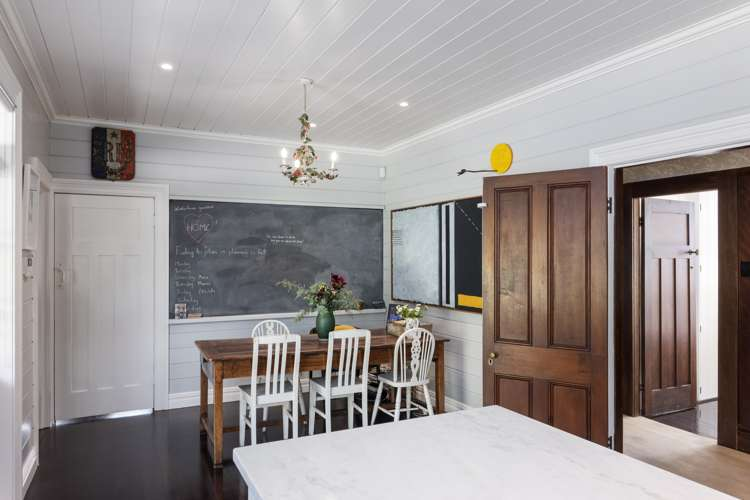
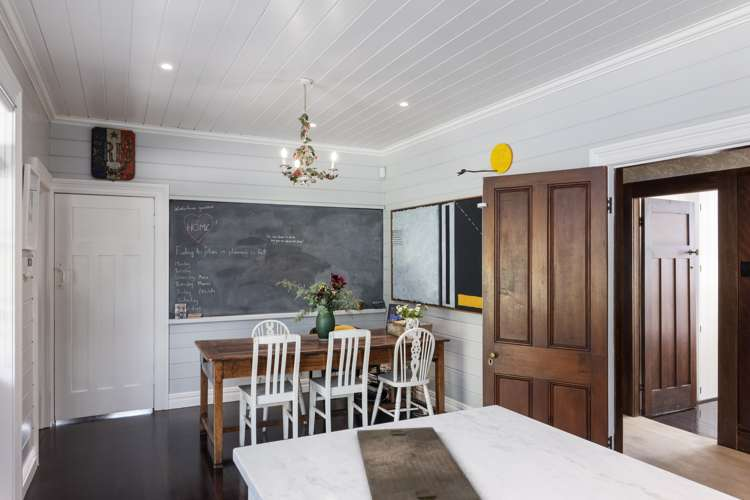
+ cutting board [356,426,482,500]
